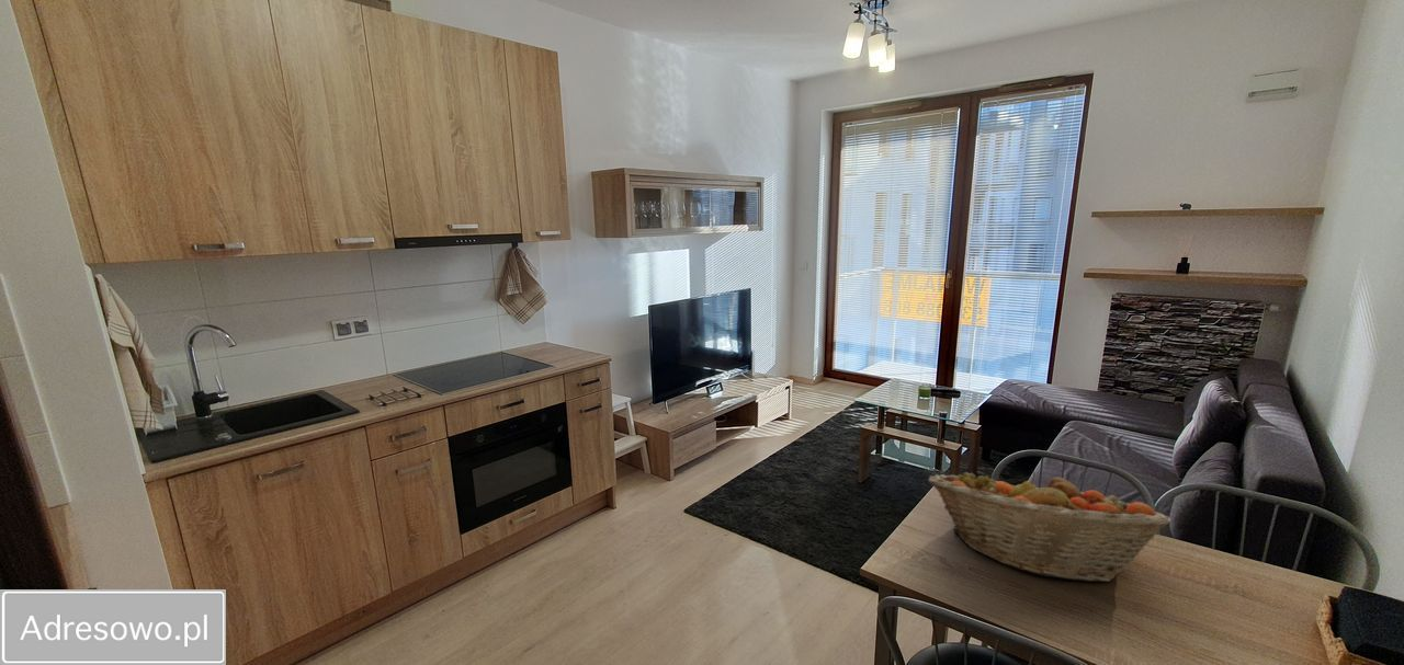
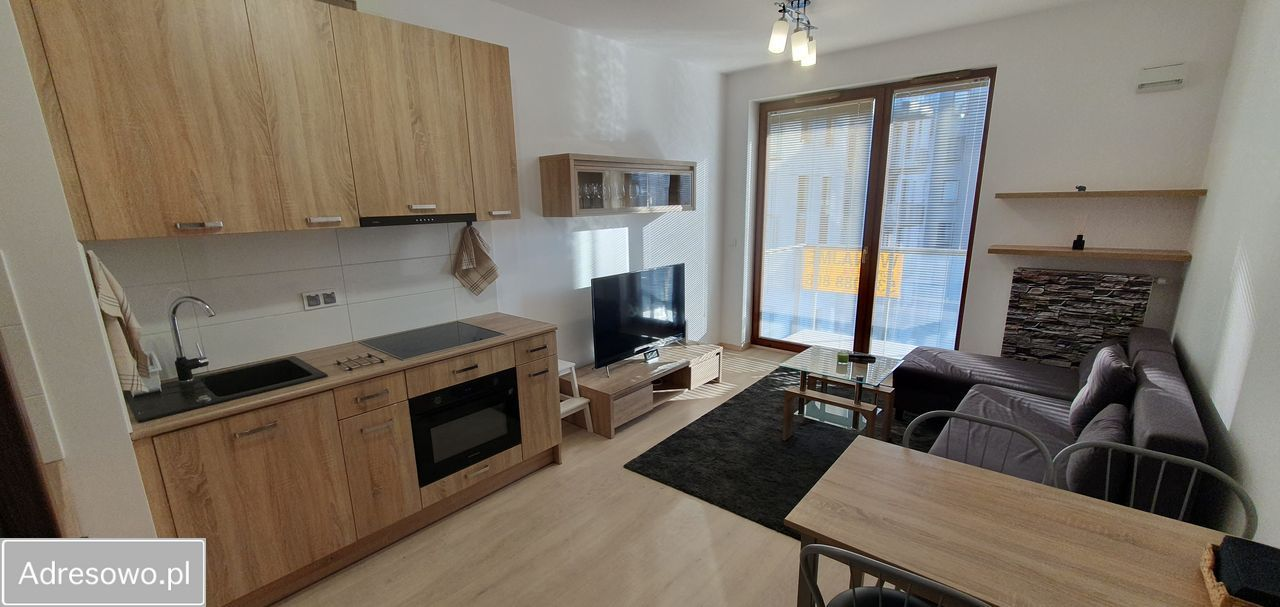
- fruit basket [927,470,1173,583]
